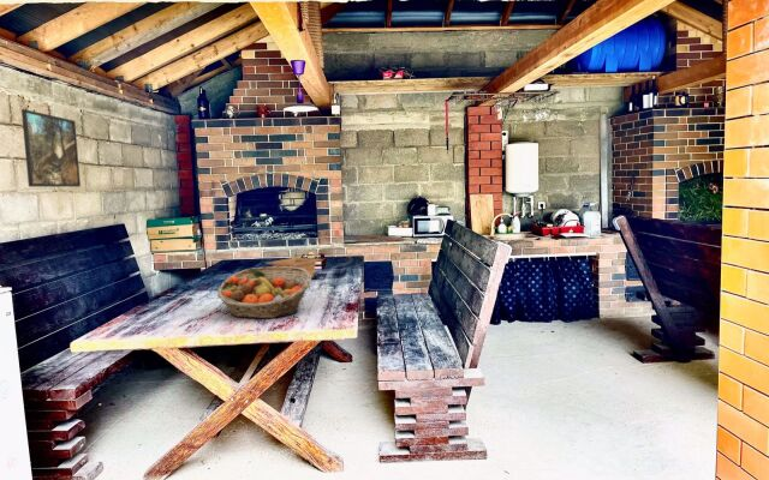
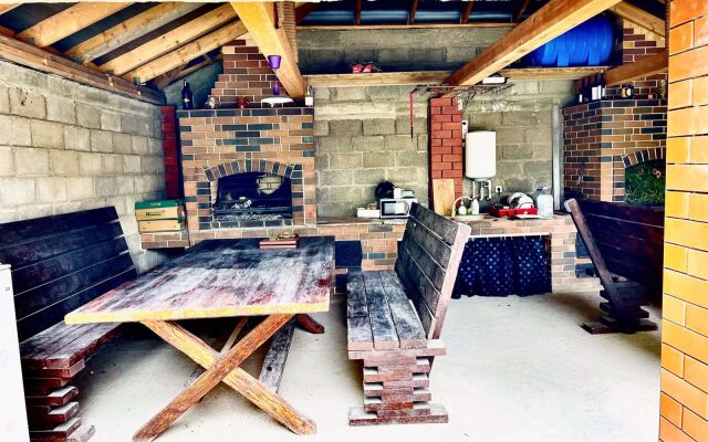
- fruit basket [216,265,312,319]
- serving bowl [264,257,323,280]
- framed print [20,108,82,188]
